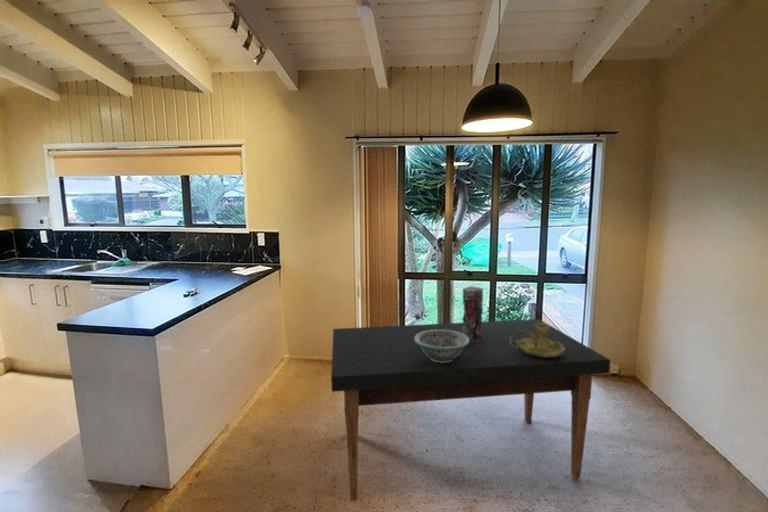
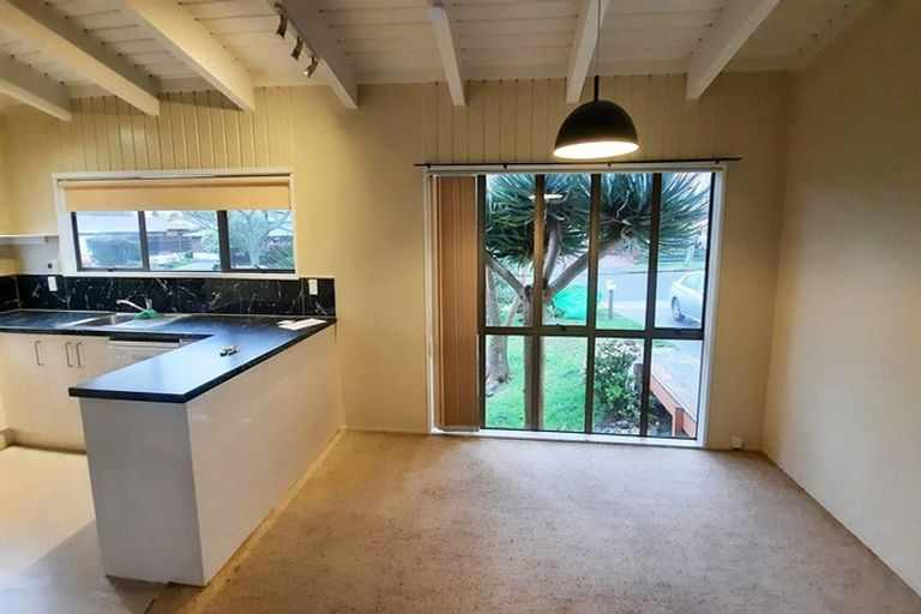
- candle holder [509,323,565,357]
- vase [461,285,484,342]
- dining table [330,318,611,502]
- decorative bowl [414,330,469,363]
